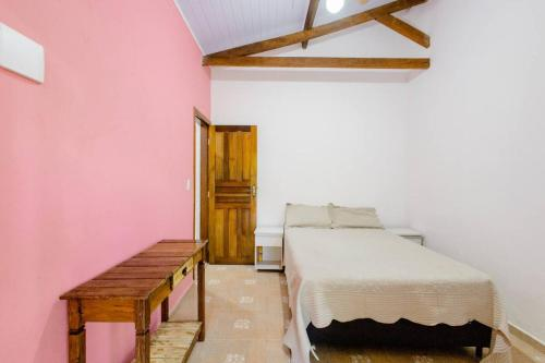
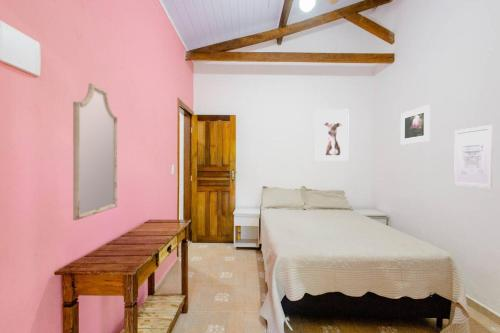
+ home mirror [72,82,118,221]
+ wall art [453,124,494,189]
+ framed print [315,108,350,162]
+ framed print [400,104,431,146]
